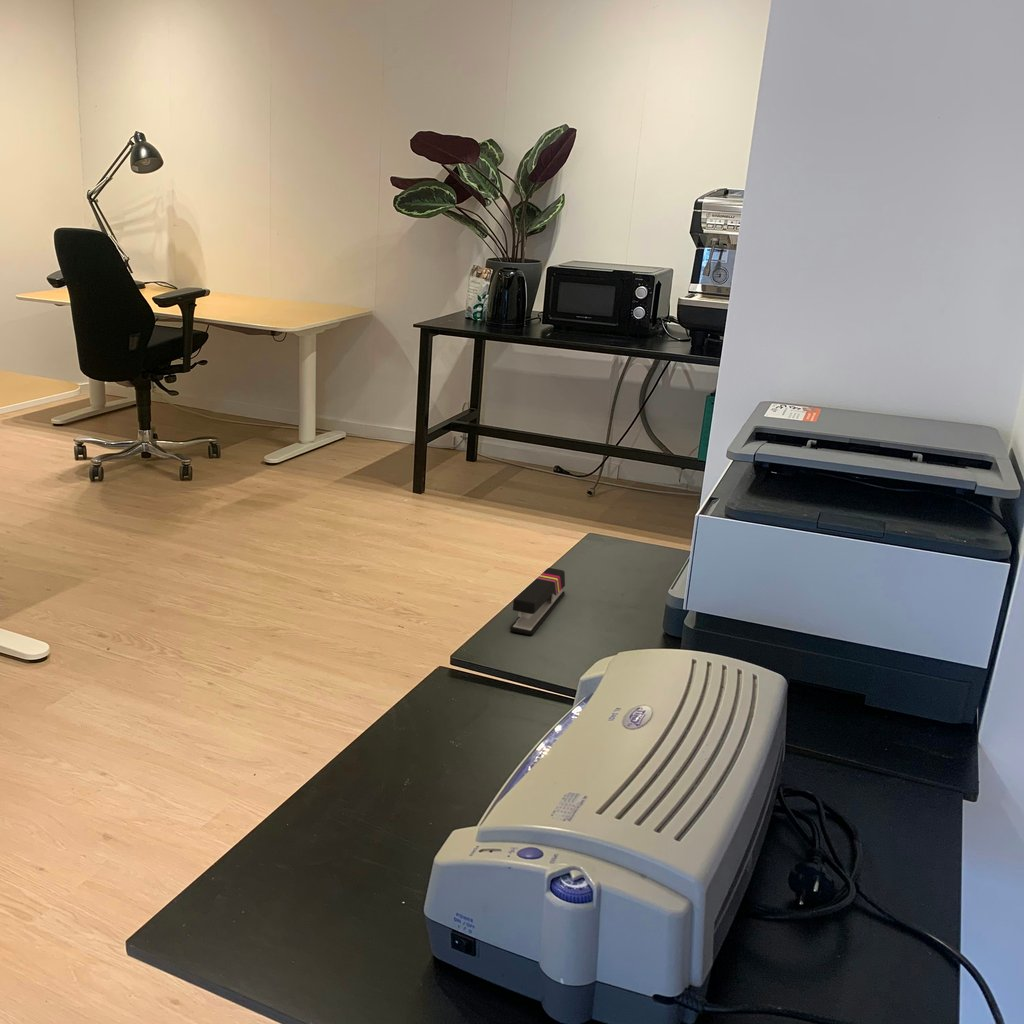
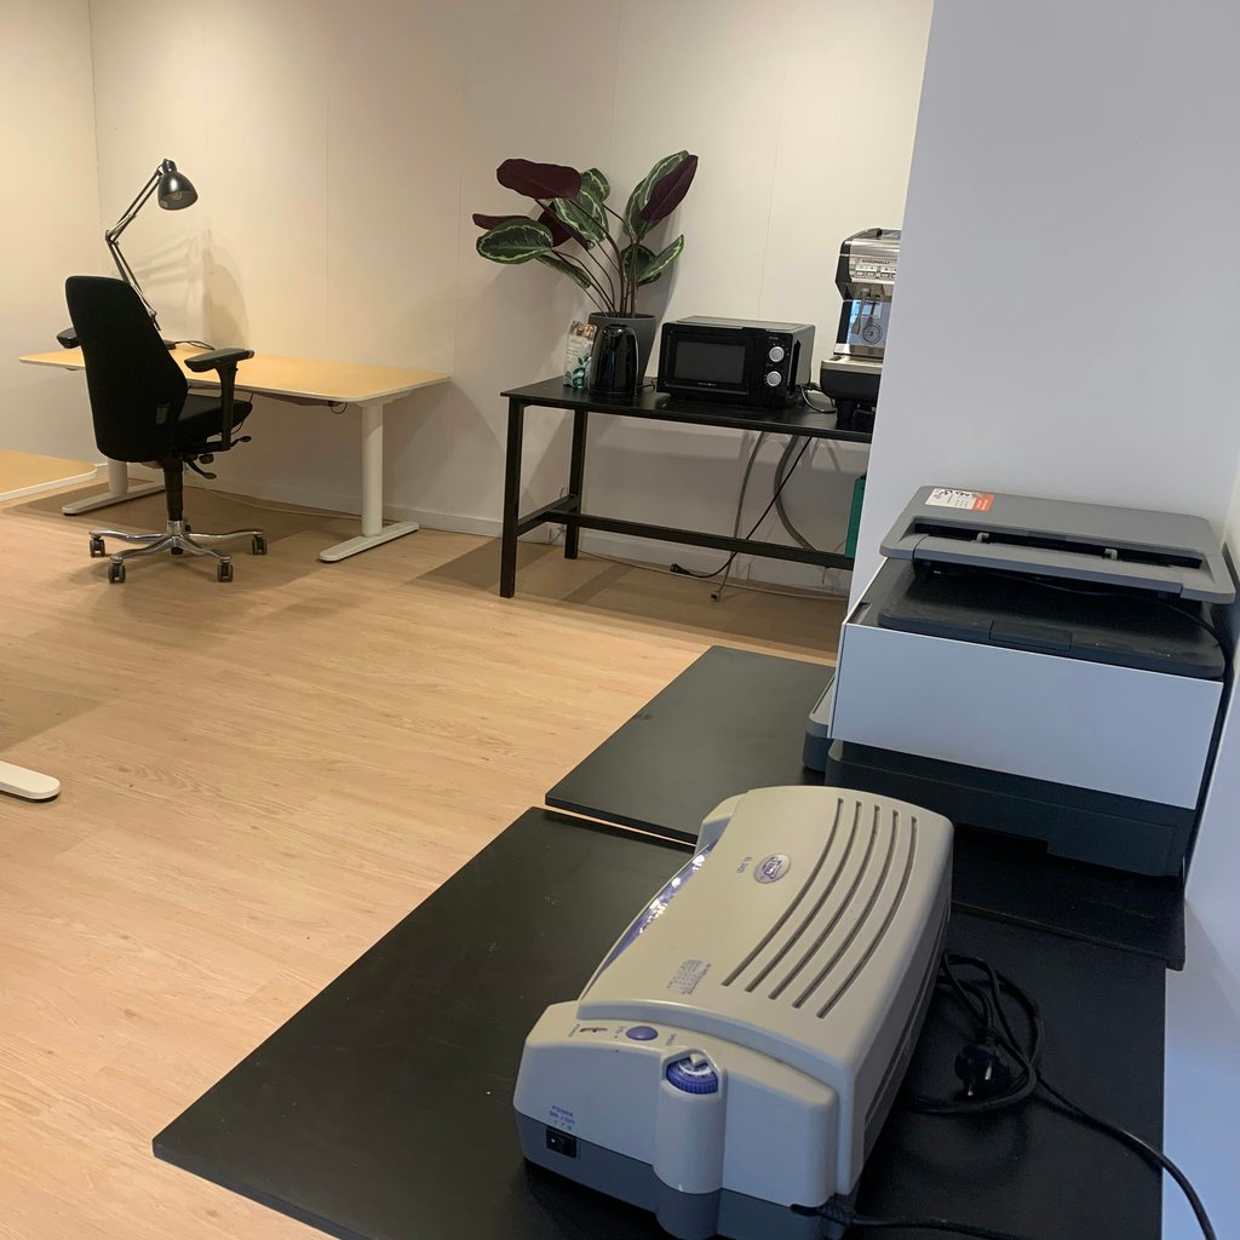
- stapler [509,567,566,636]
